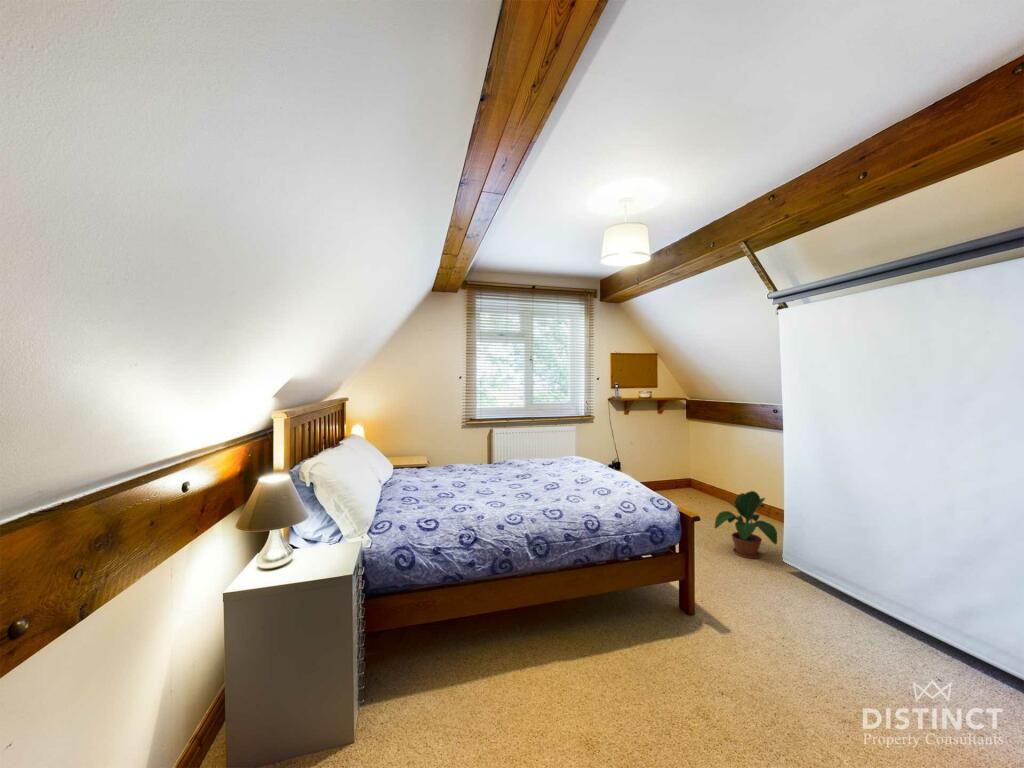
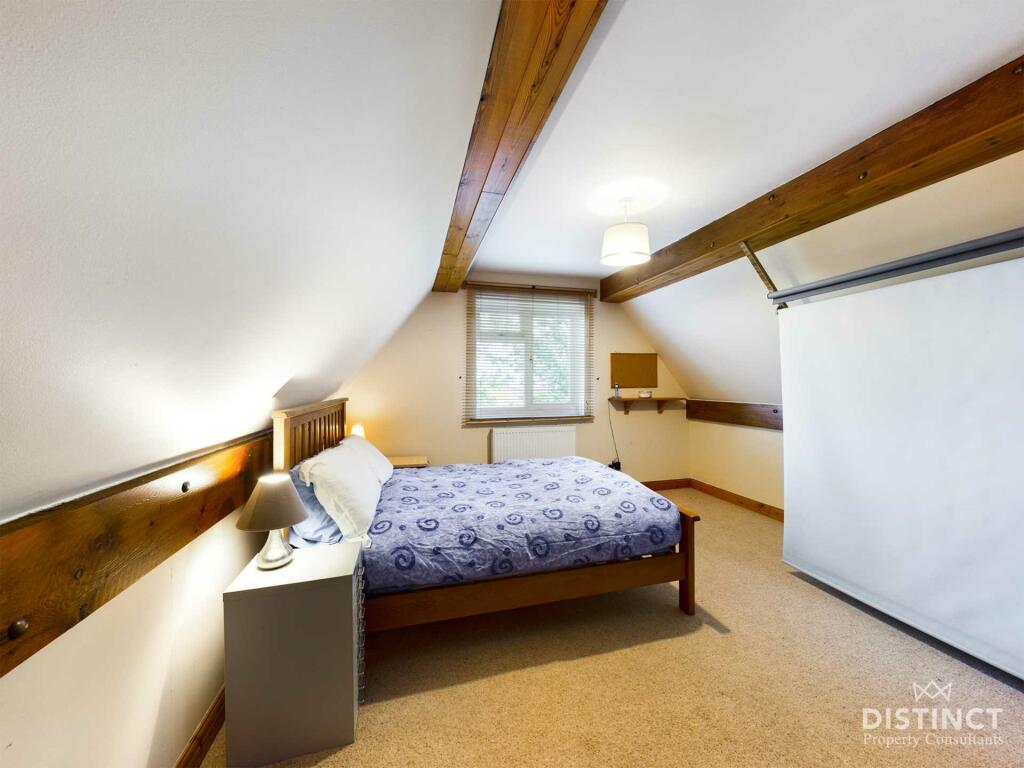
- potted plant [714,490,778,559]
